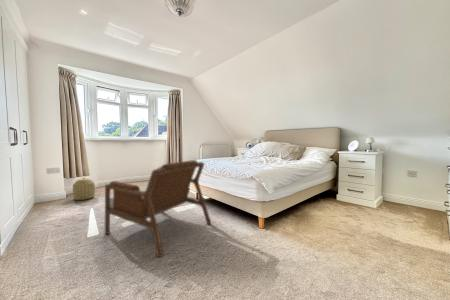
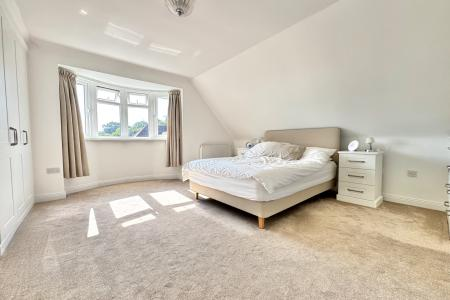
- armchair [104,159,212,258]
- basket [72,177,96,201]
